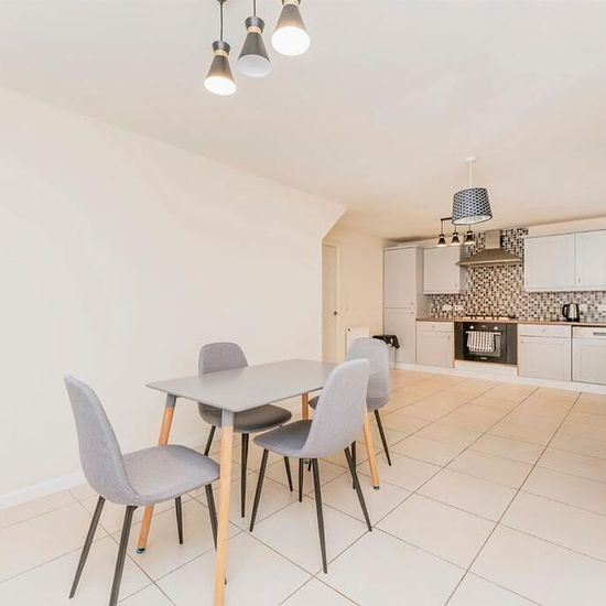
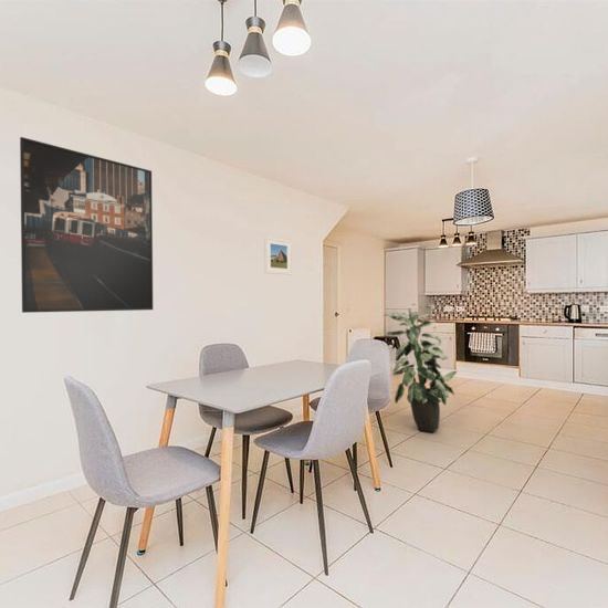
+ indoor plant [382,304,458,433]
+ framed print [19,136,154,314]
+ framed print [263,235,293,276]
